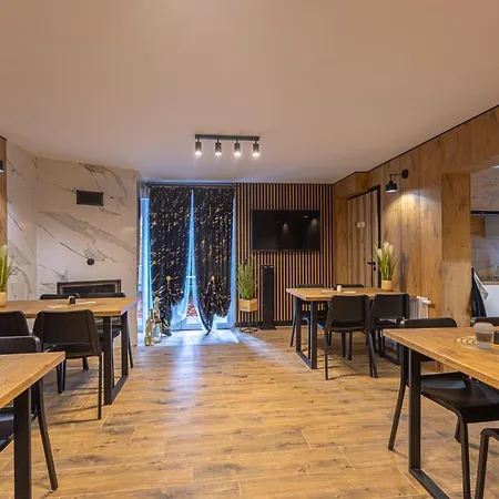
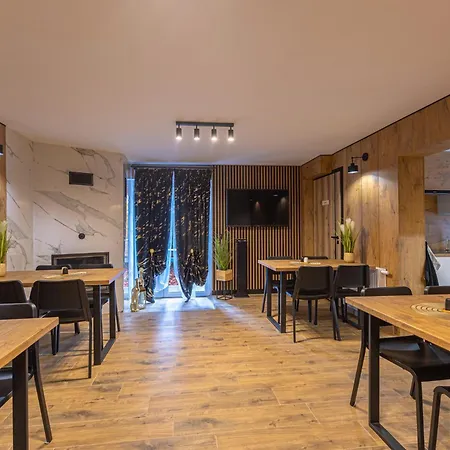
- coffee cup [472,322,496,350]
